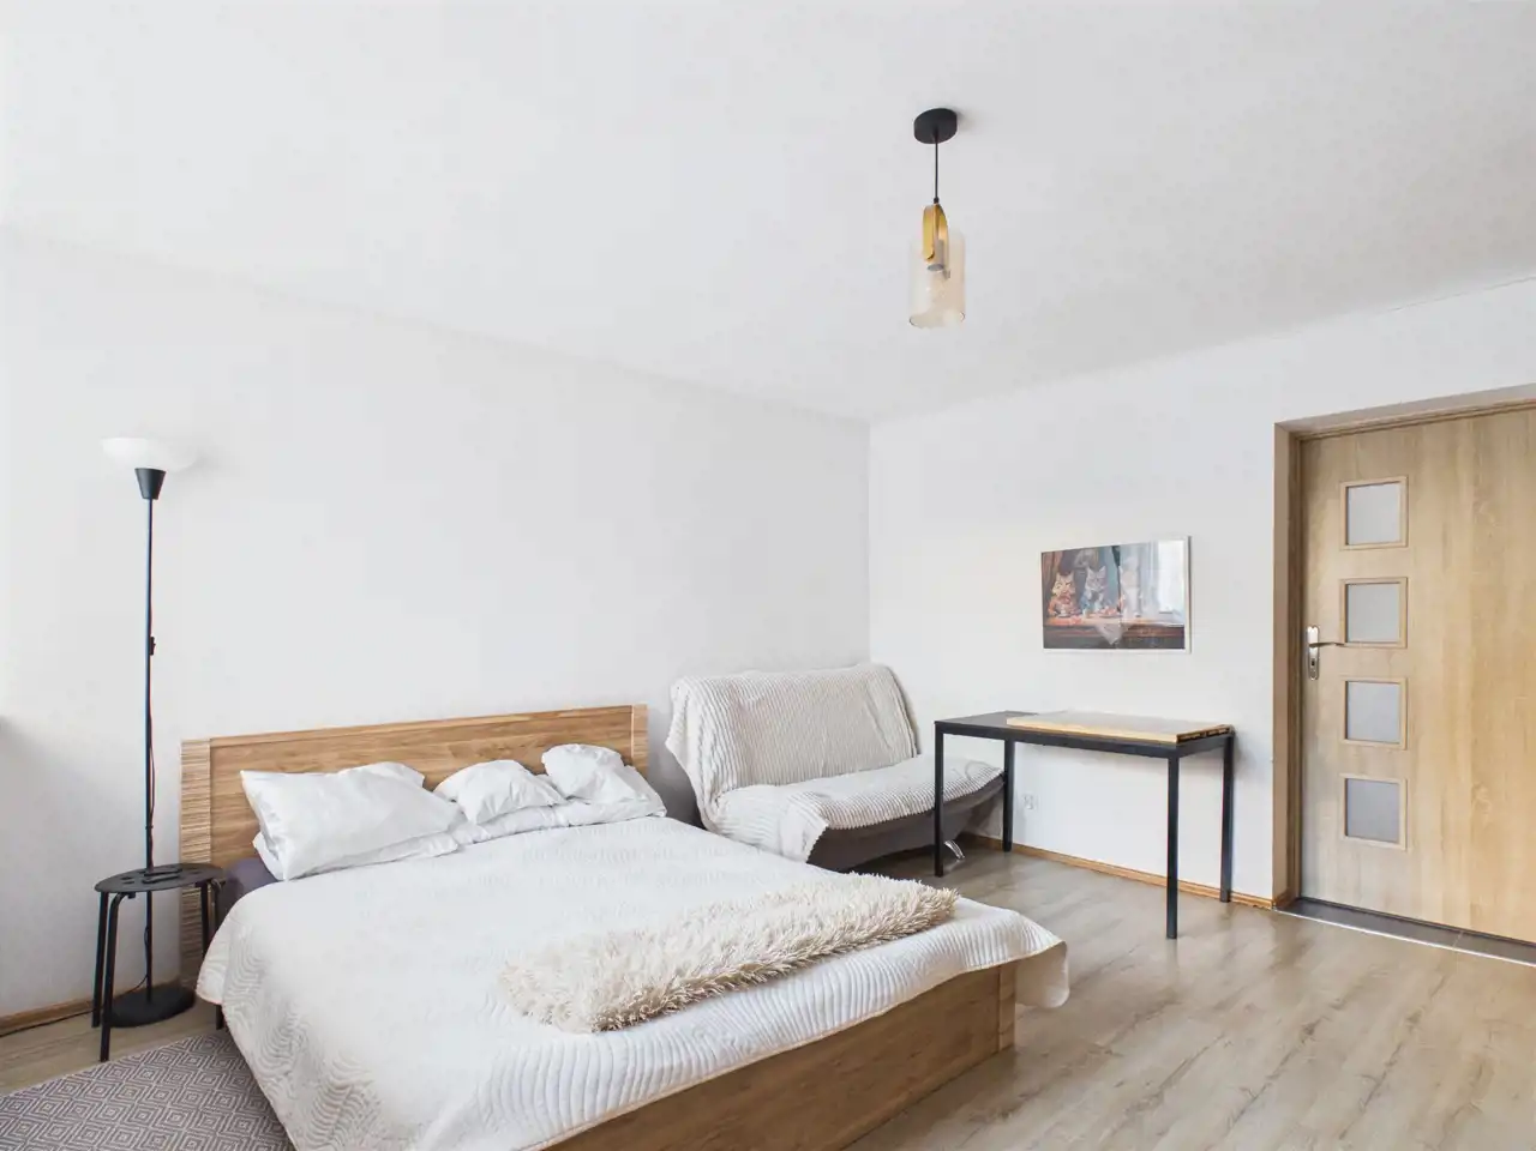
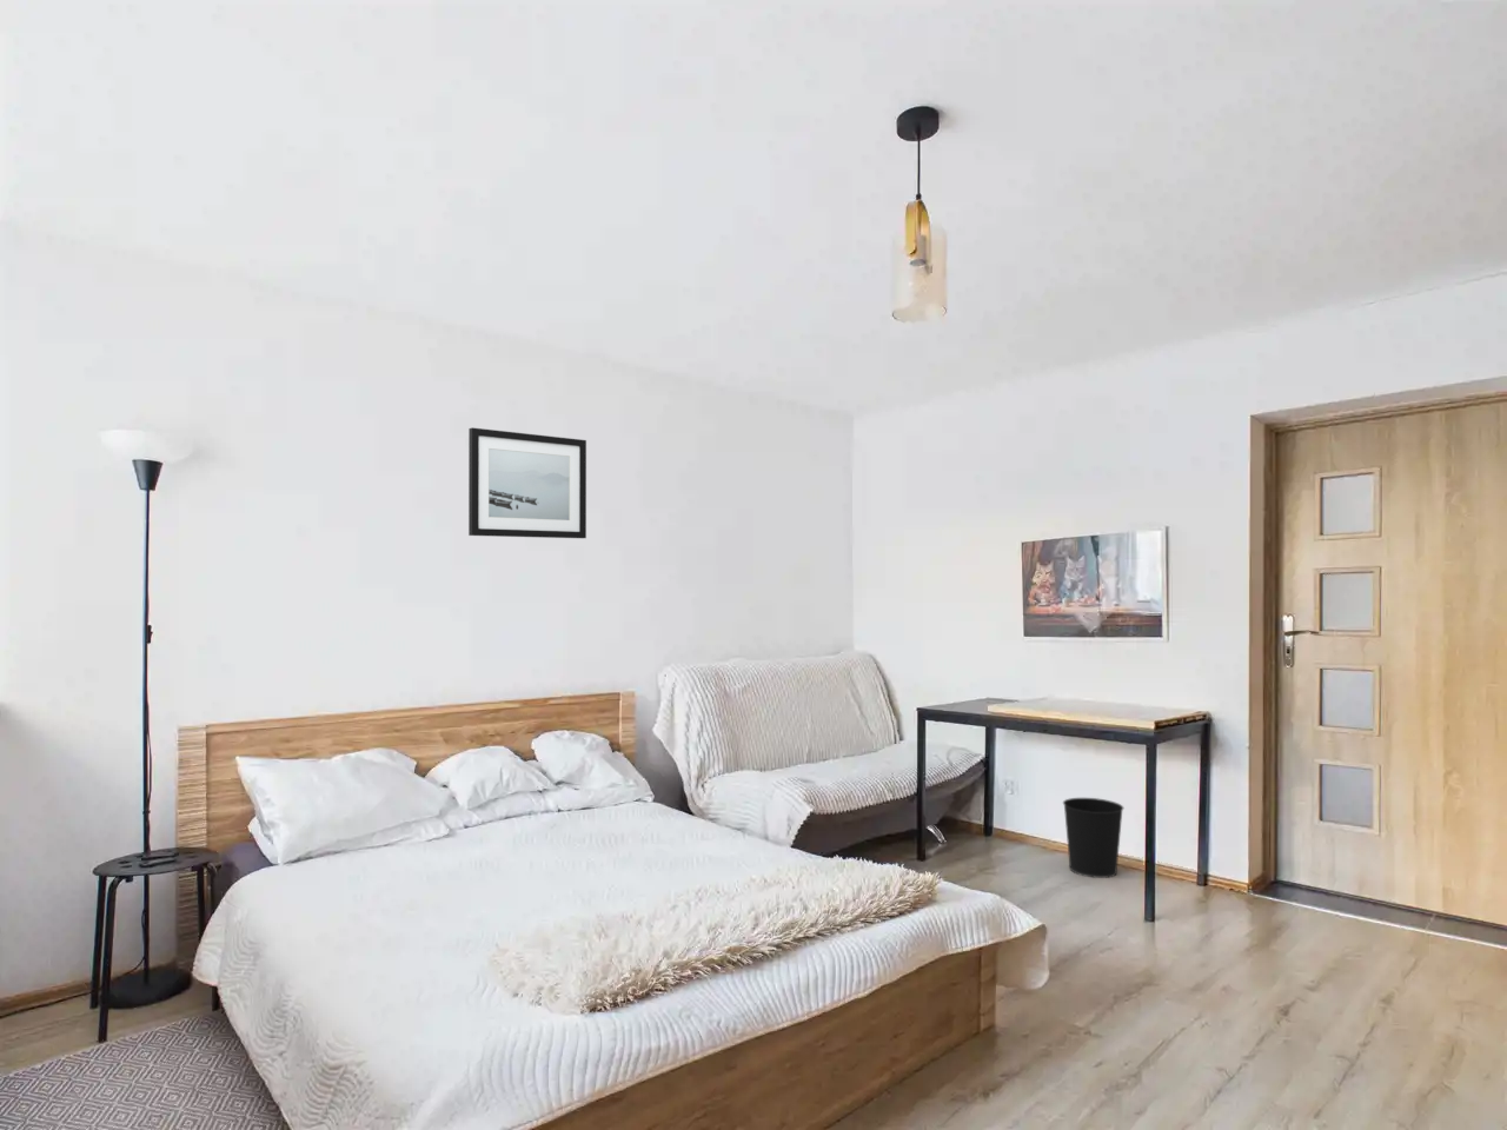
+ wall art [468,426,587,539]
+ wastebasket [1062,796,1125,880]
